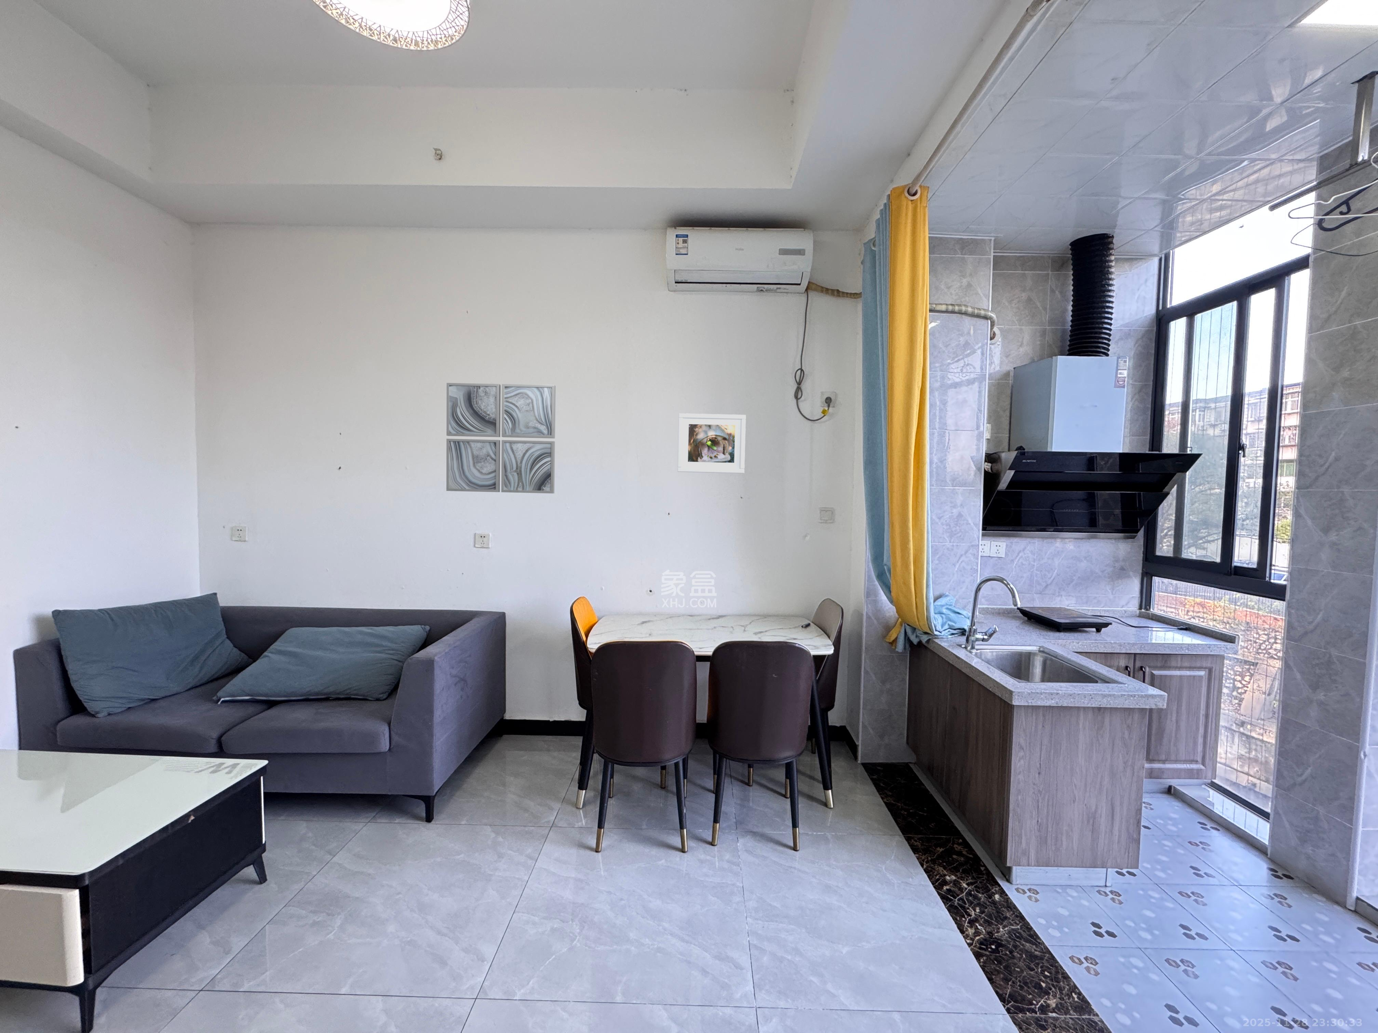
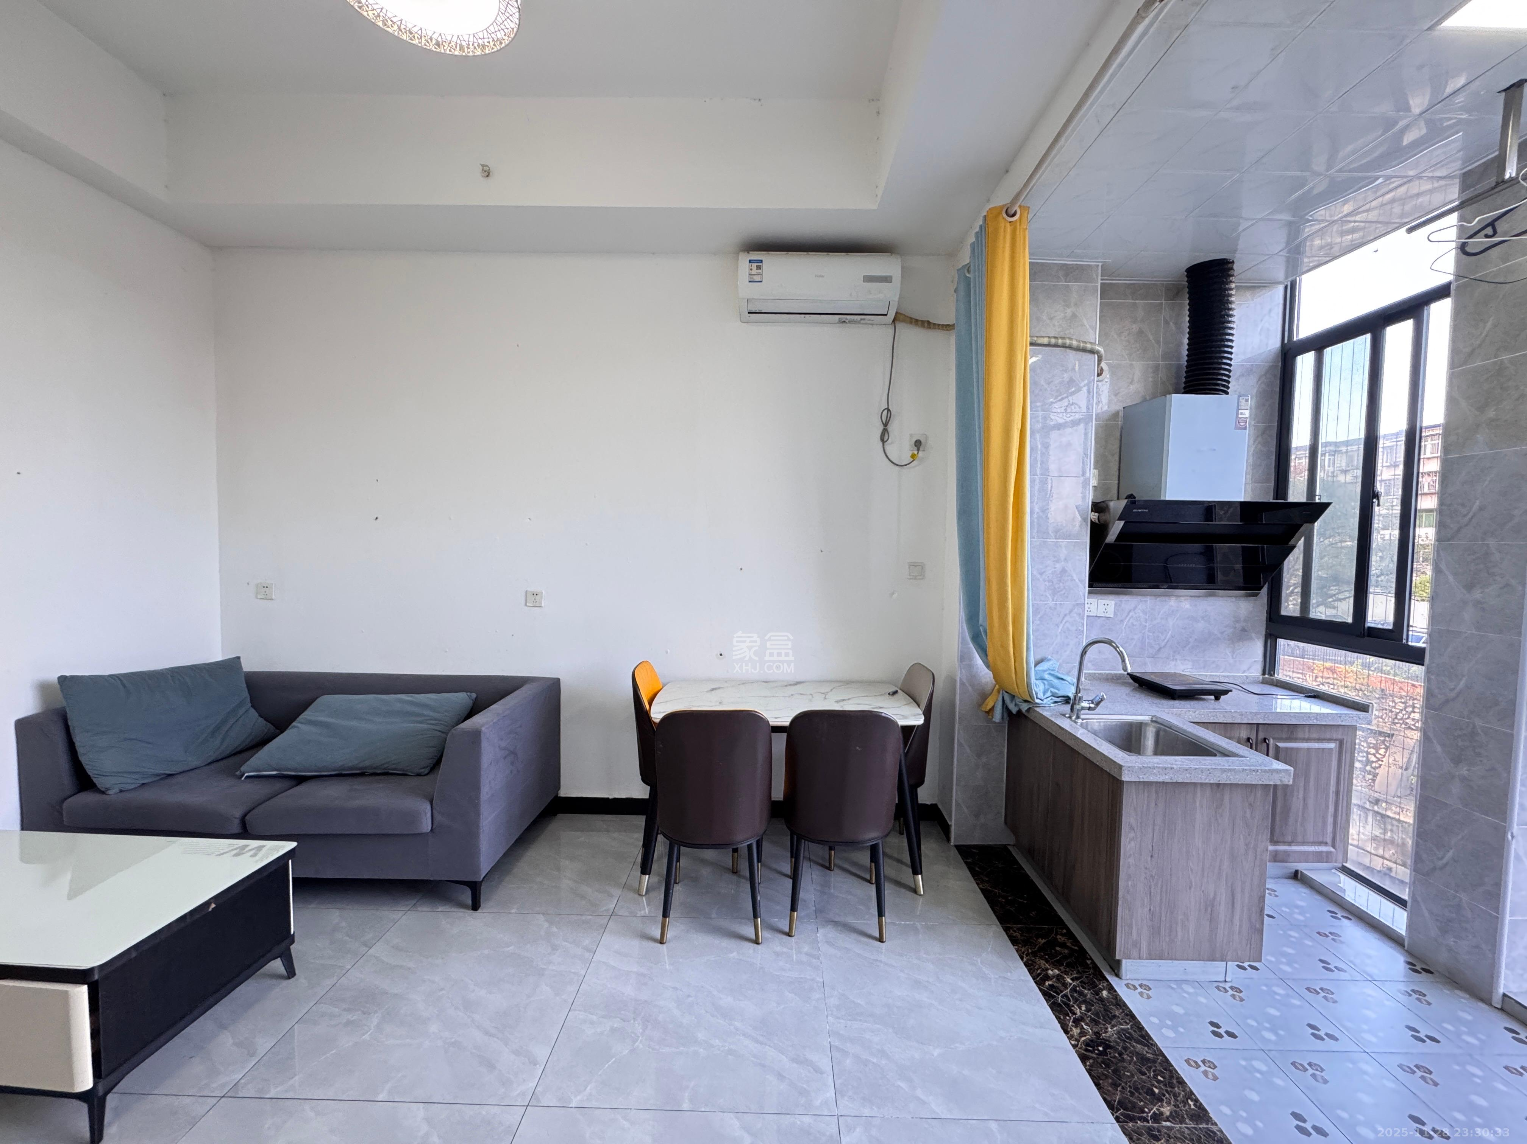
- wall art [446,383,556,494]
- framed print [677,413,747,474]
